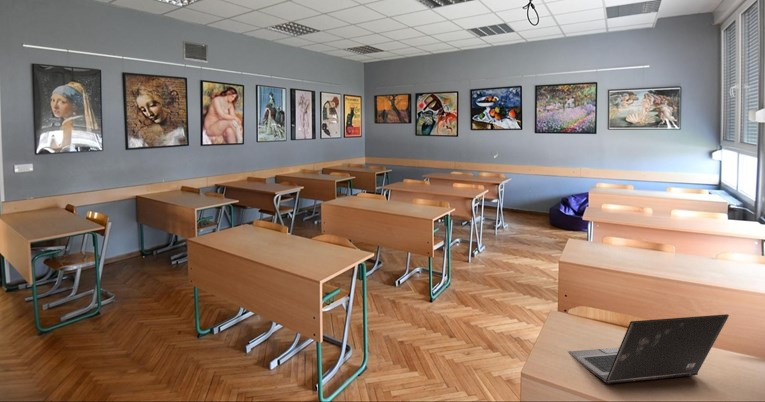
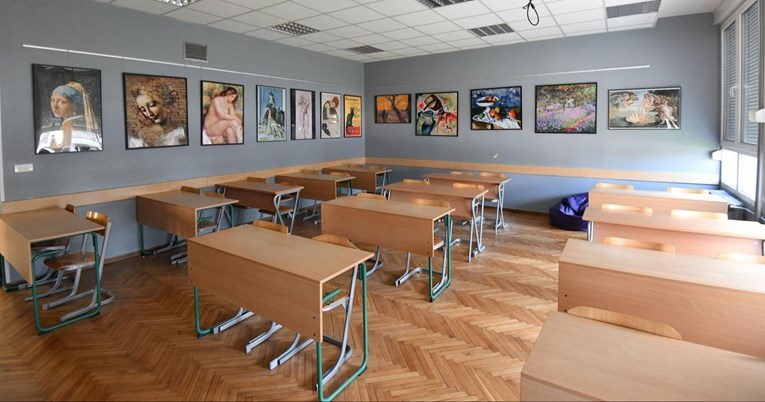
- laptop [567,313,730,385]
